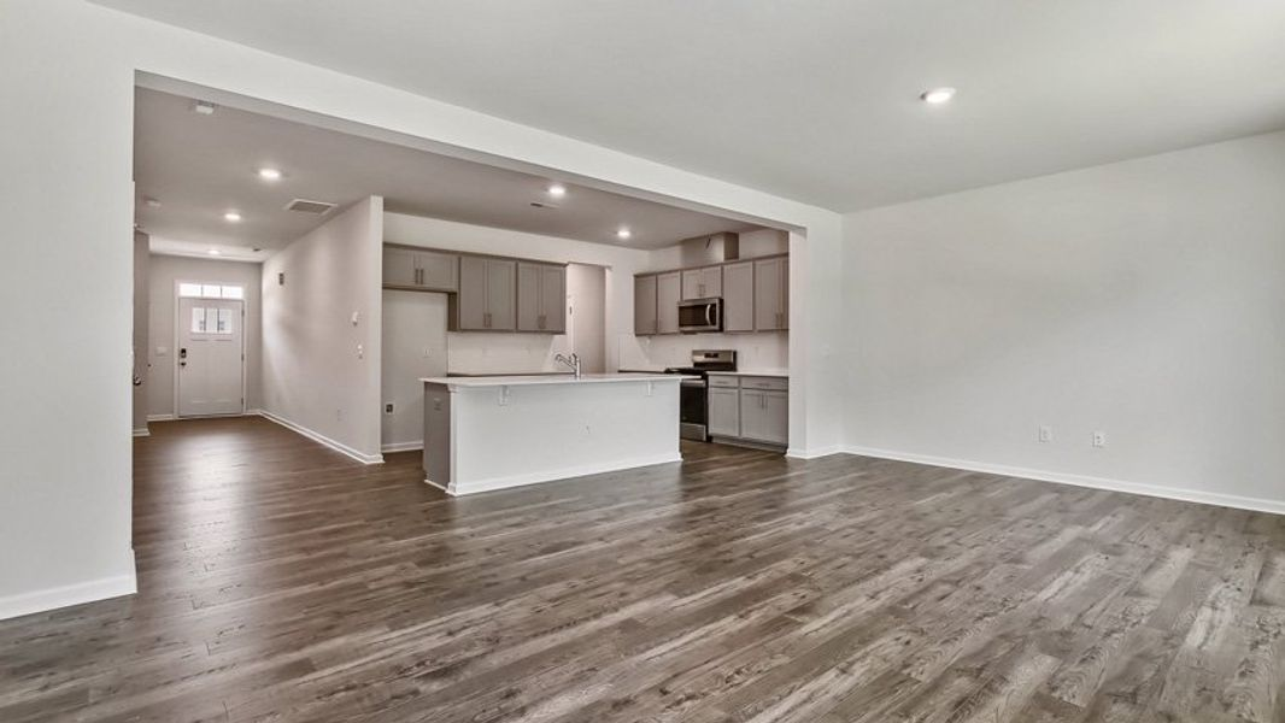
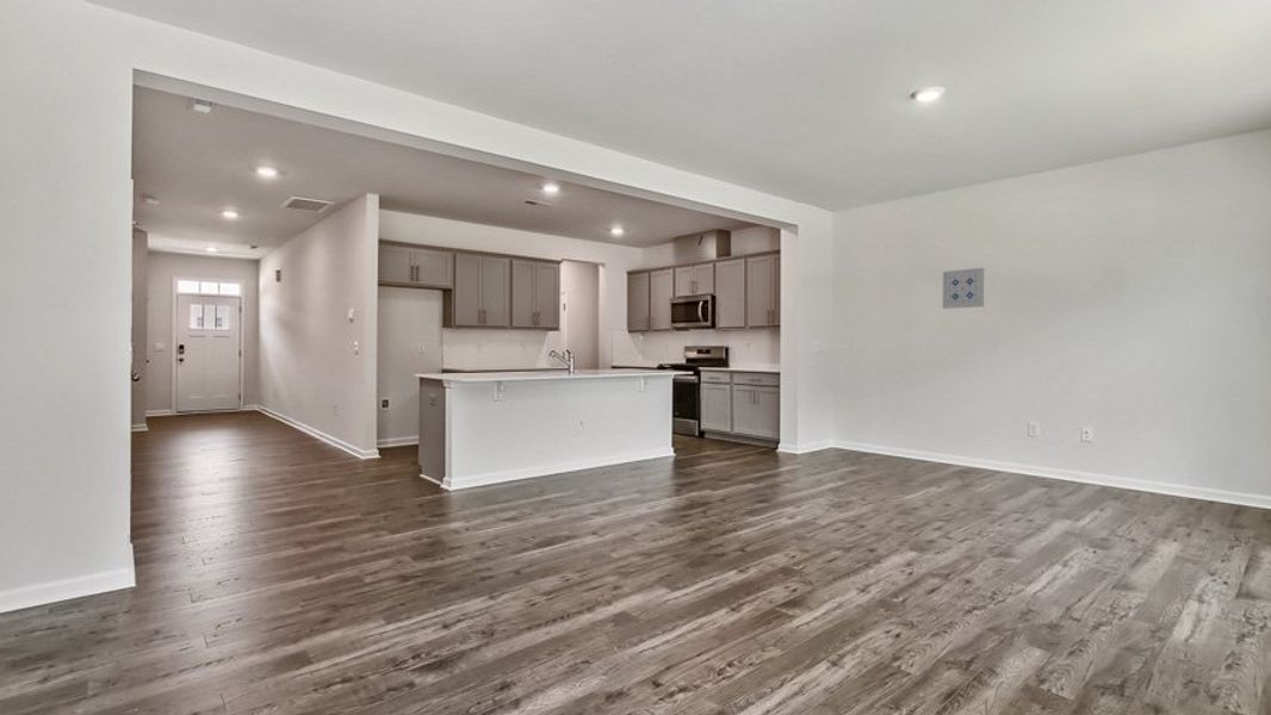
+ wall art [942,267,985,310]
